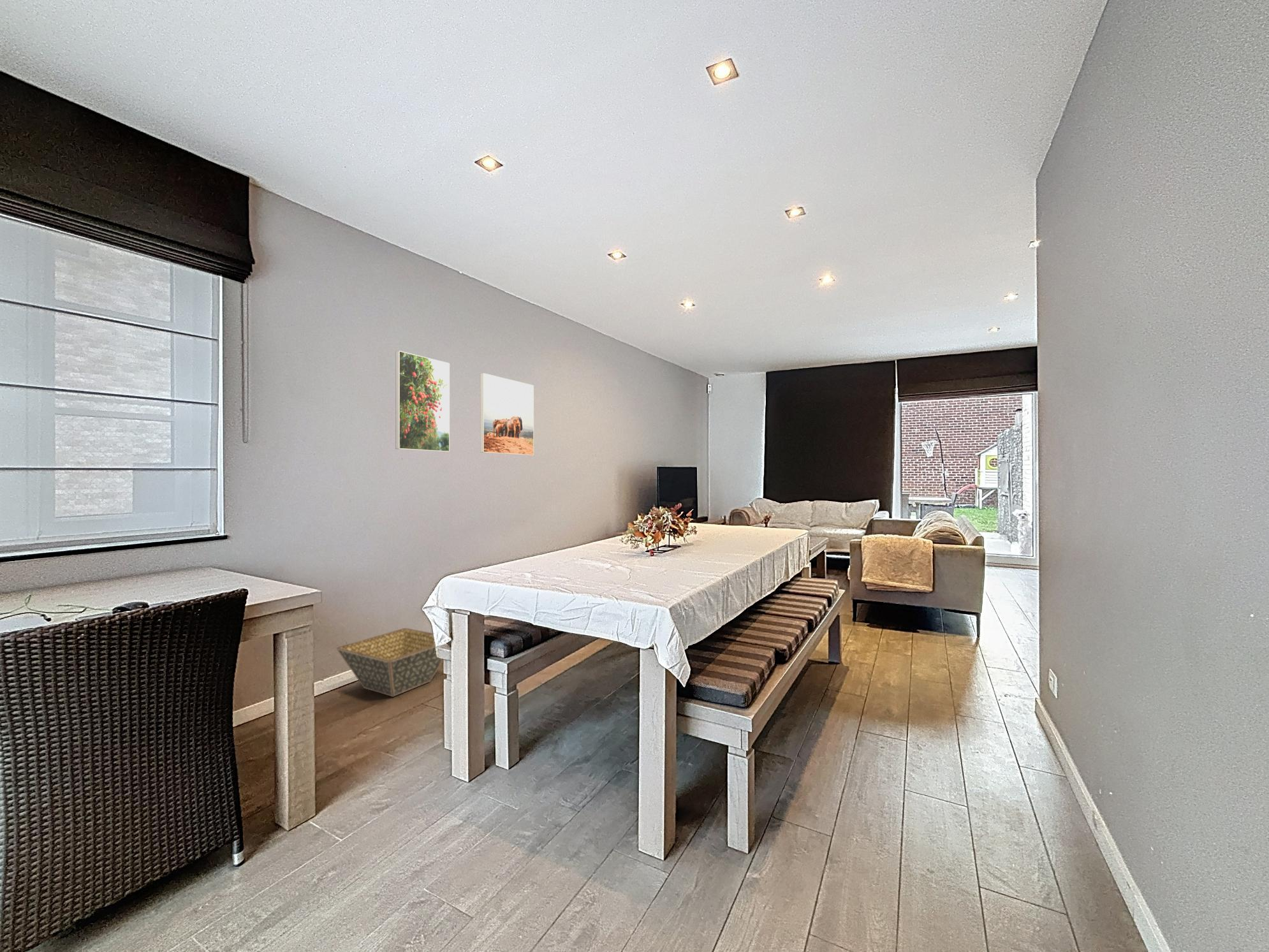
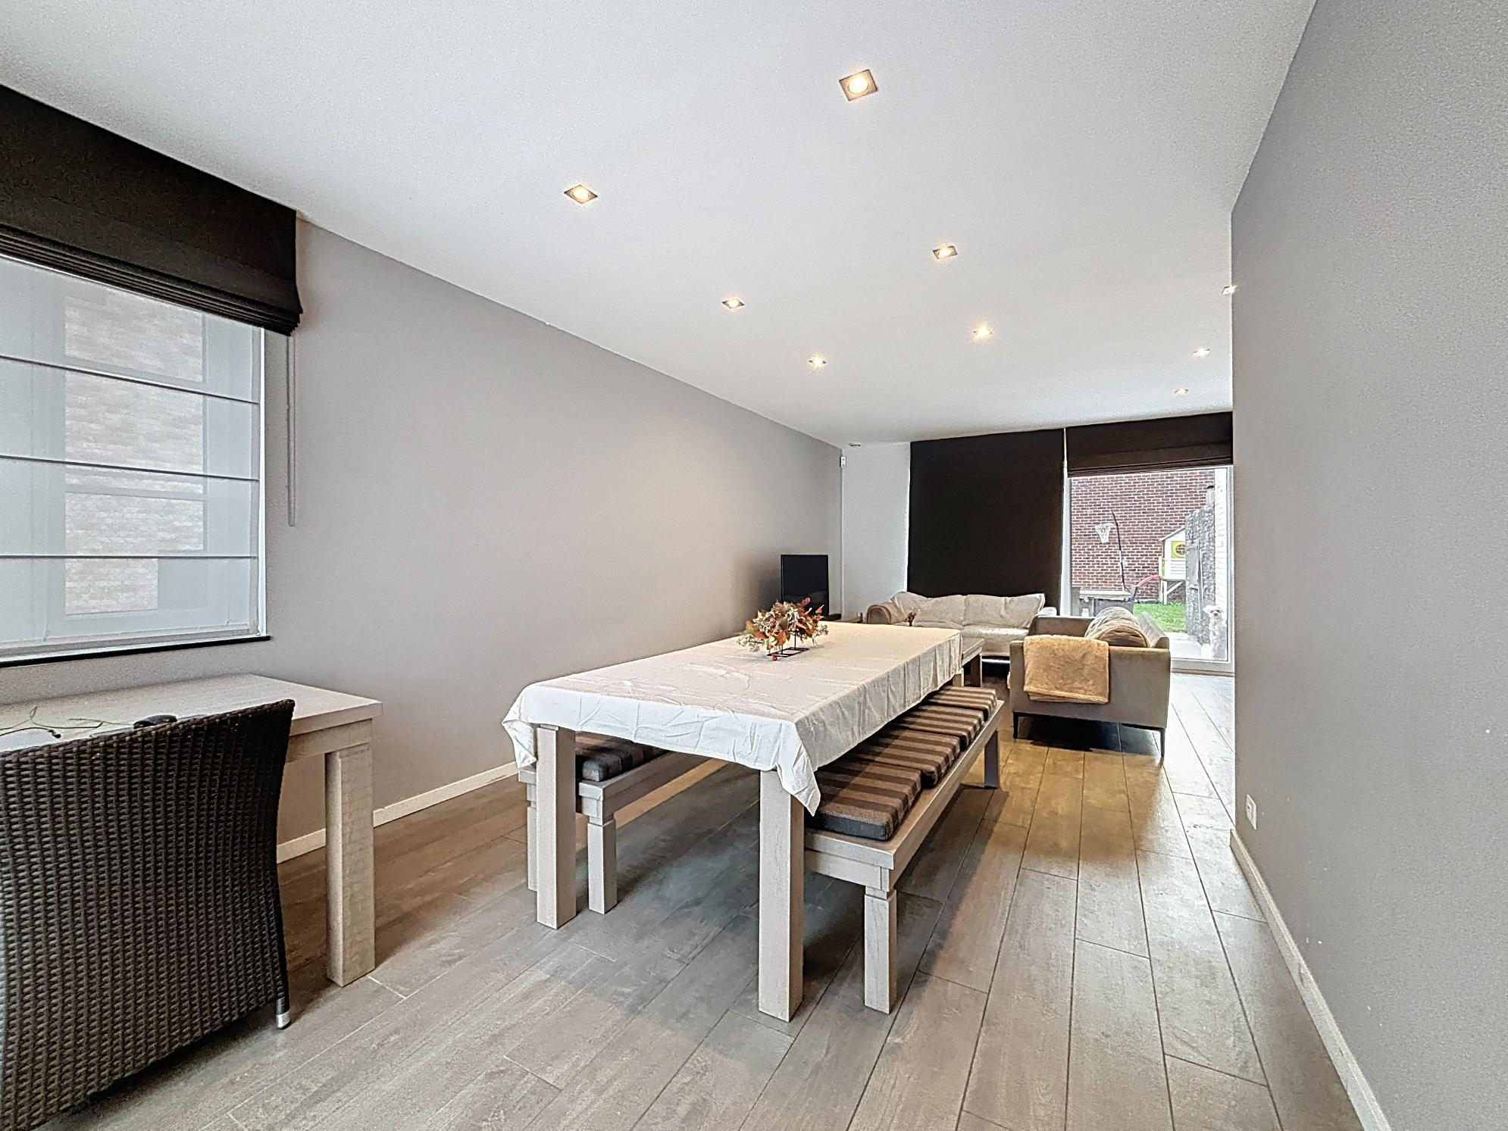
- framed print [395,350,450,453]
- basket [335,627,443,698]
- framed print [480,372,534,456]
